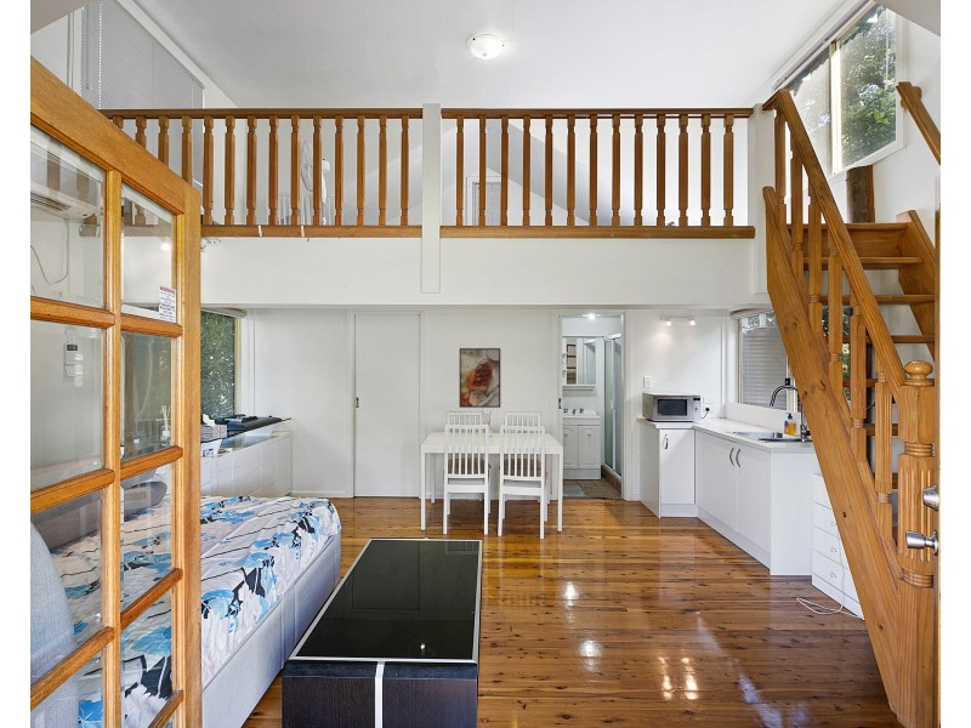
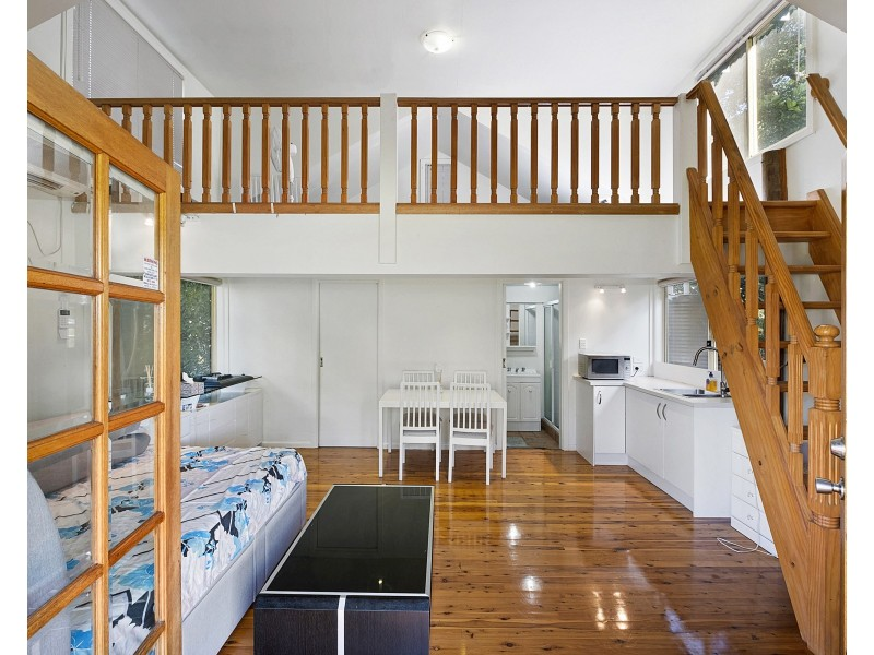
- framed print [459,347,501,409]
